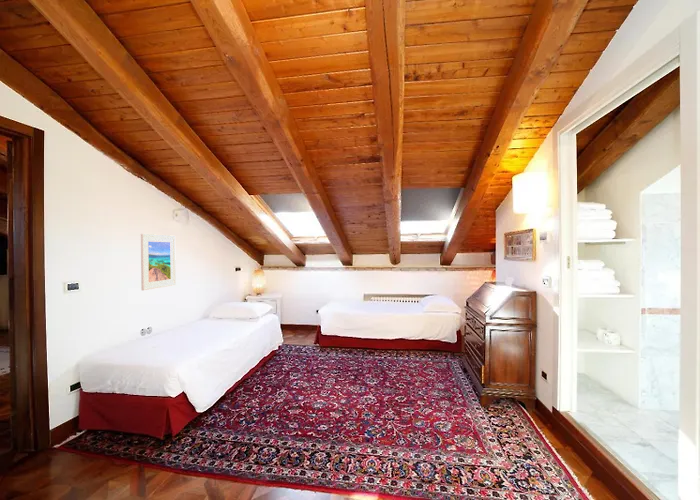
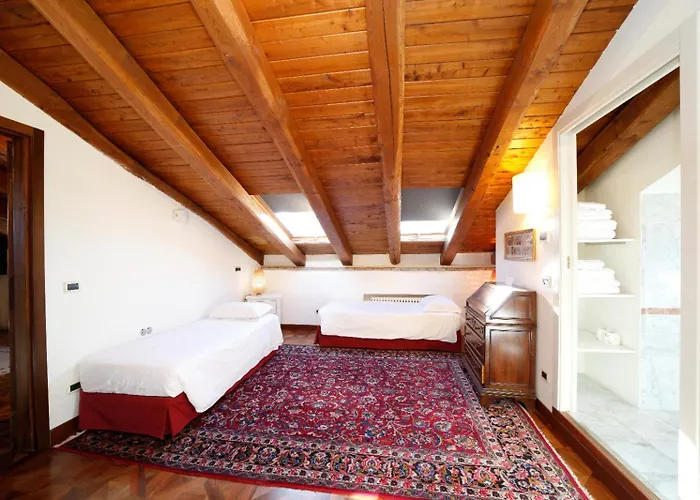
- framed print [140,233,177,291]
